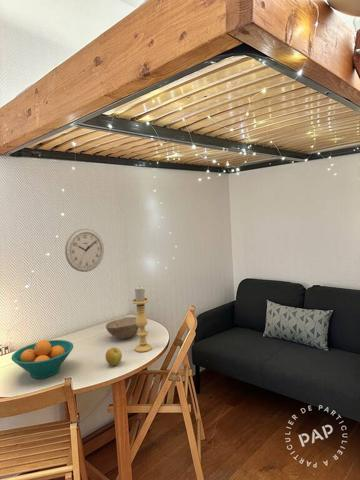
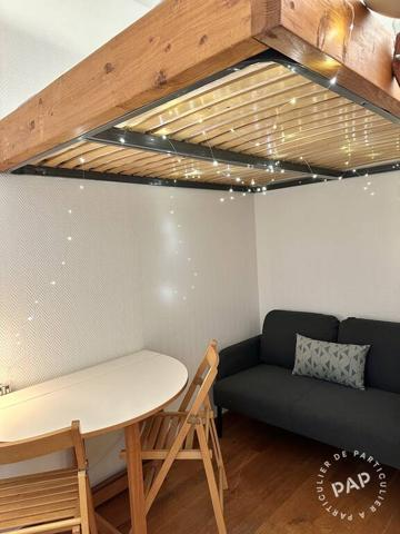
- apple [104,347,123,366]
- wall clock [64,228,105,273]
- bowl [105,316,140,340]
- fruit bowl [10,339,74,380]
- candle holder [131,285,153,353]
